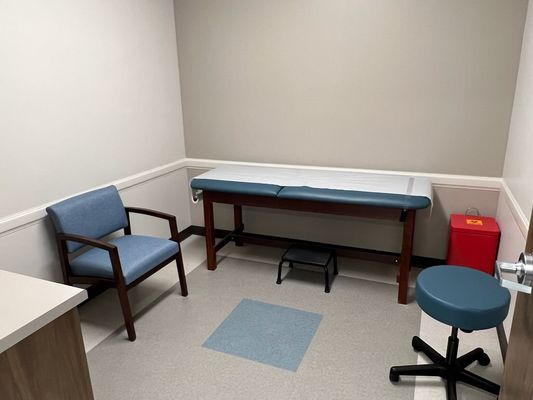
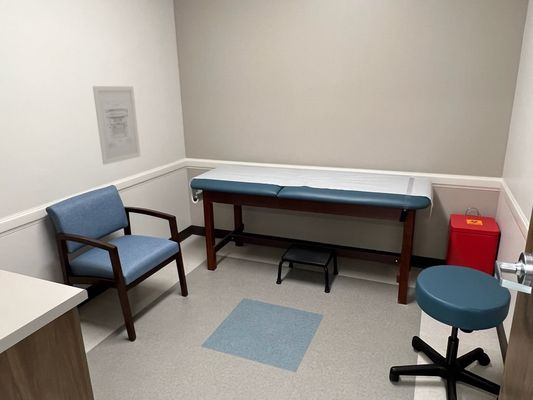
+ wall art [92,85,141,166]
